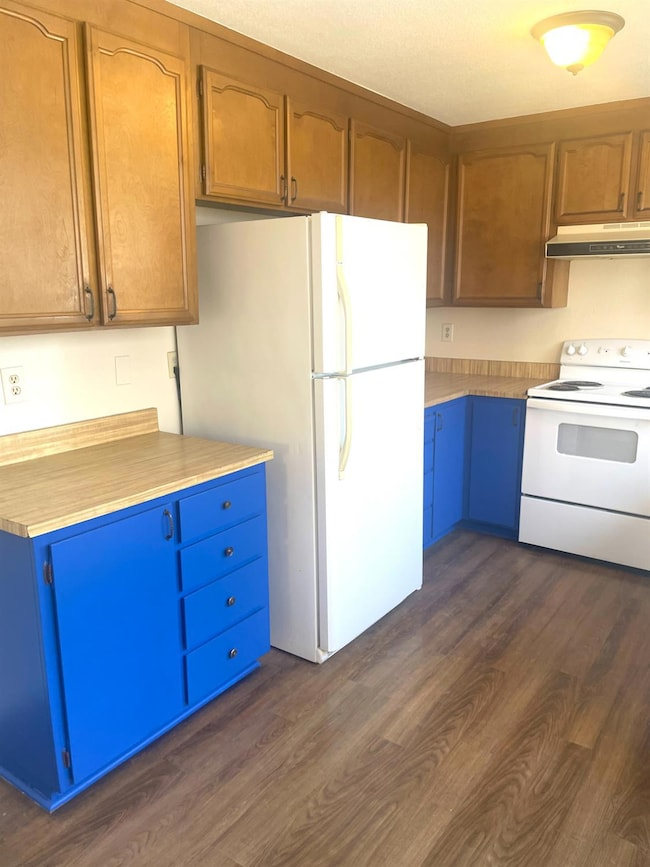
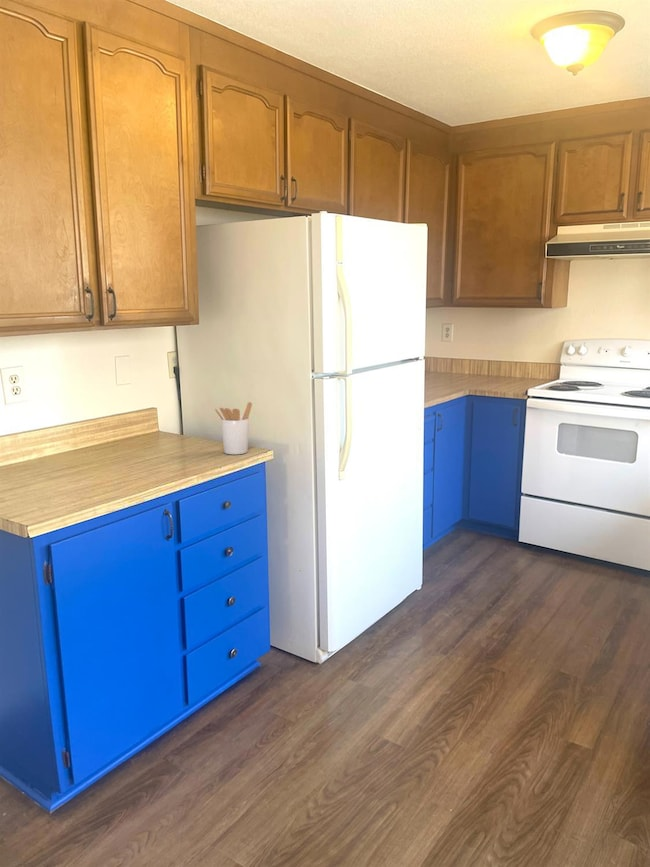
+ utensil holder [214,401,253,455]
